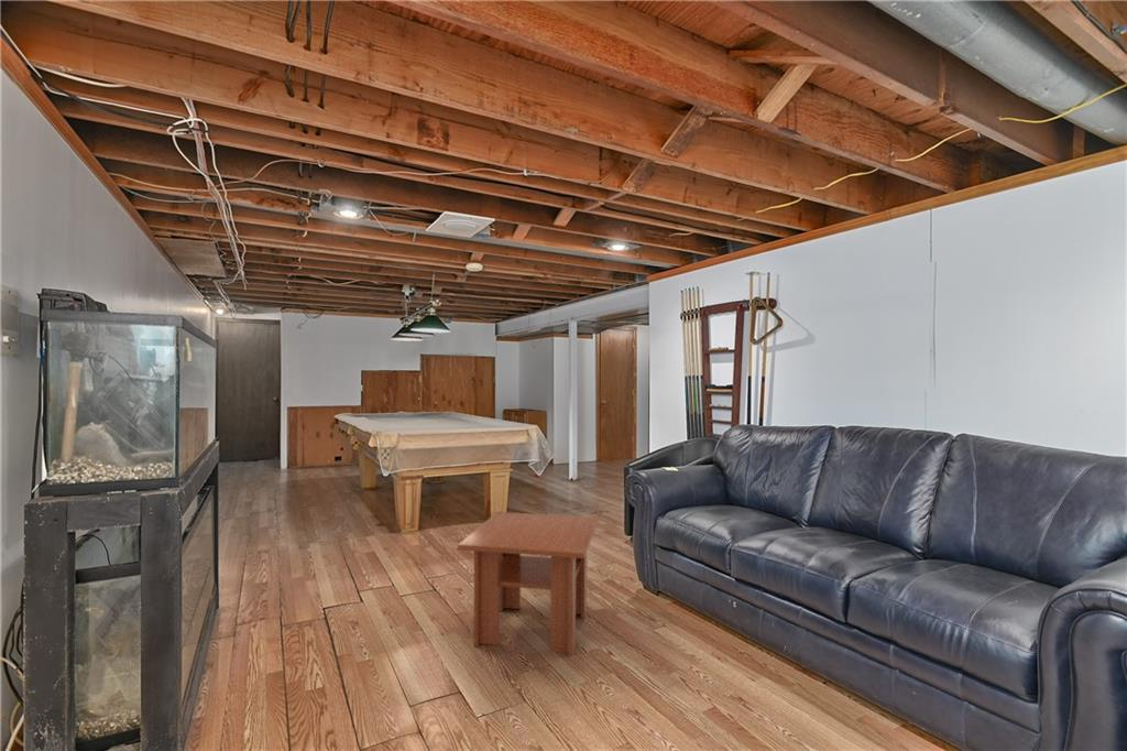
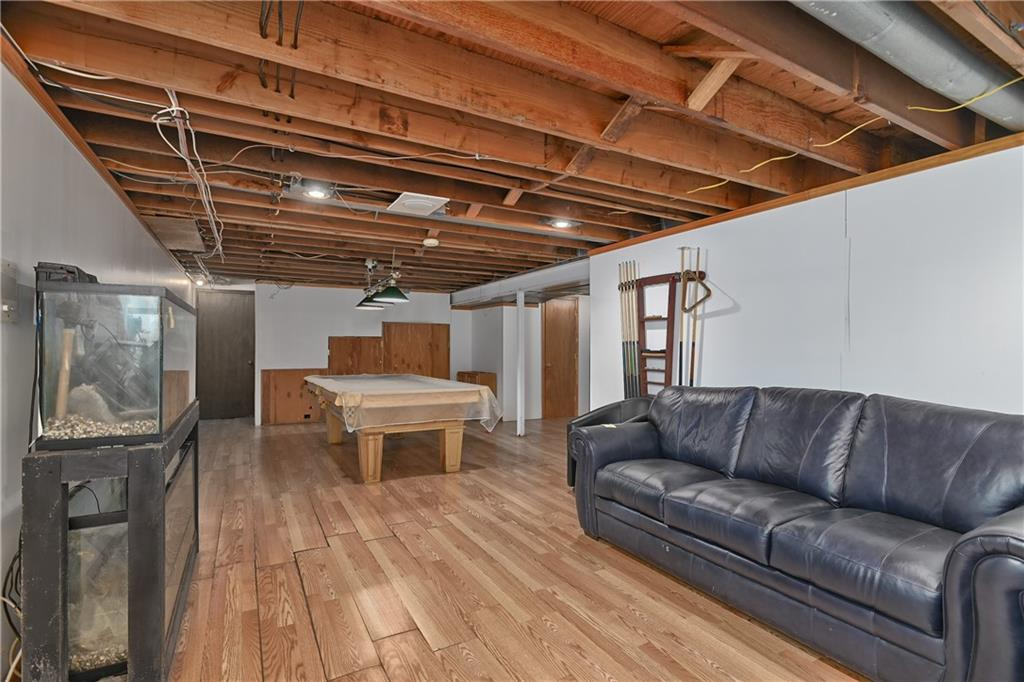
- coffee table [457,511,600,657]
